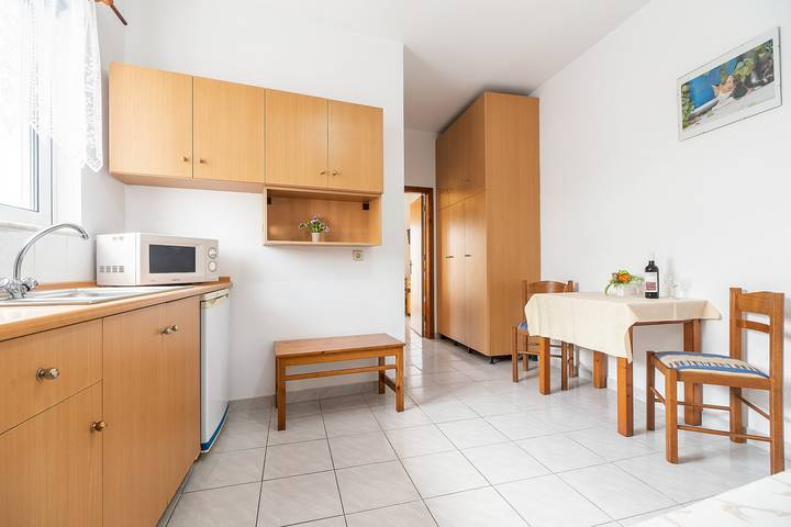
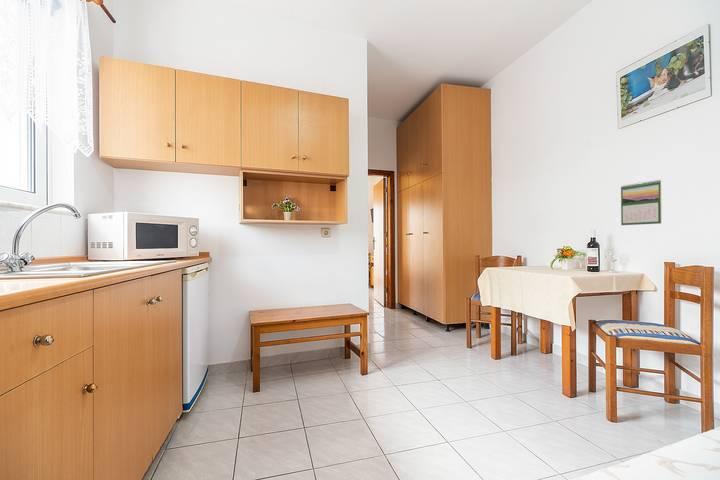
+ calendar [620,179,663,226]
